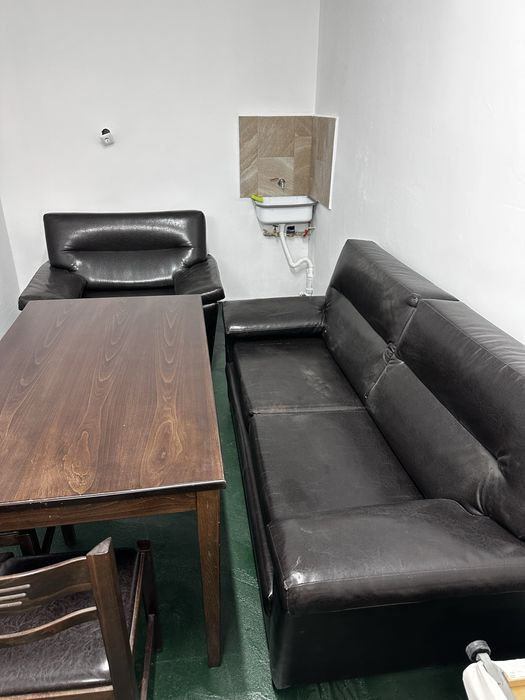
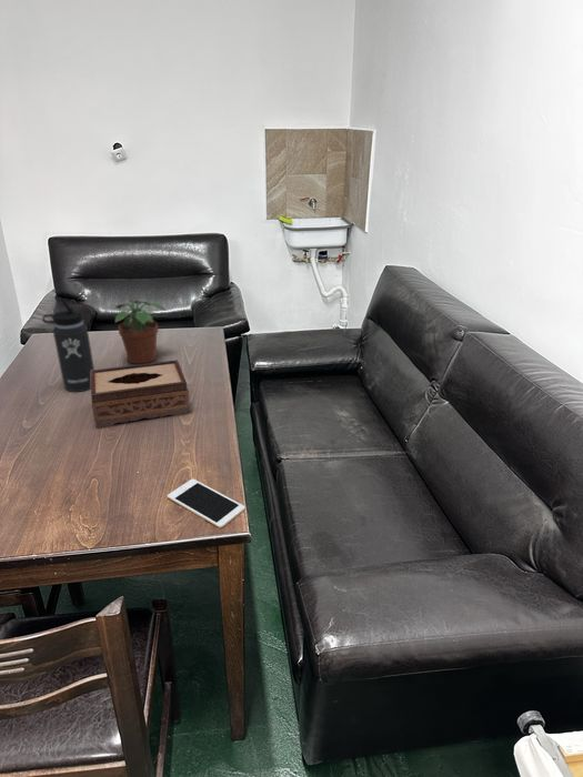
+ cell phone [167,477,247,529]
+ tissue box [90,359,191,428]
+ thermos bottle [41,297,96,393]
+ potted plant [114,299,167,365]
